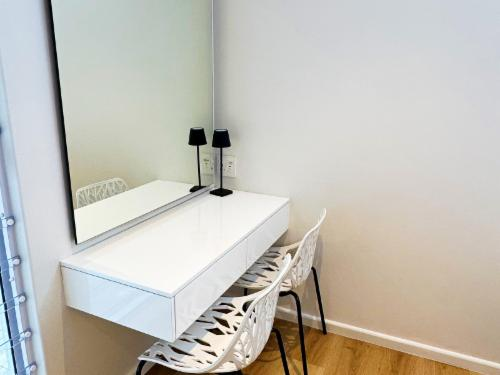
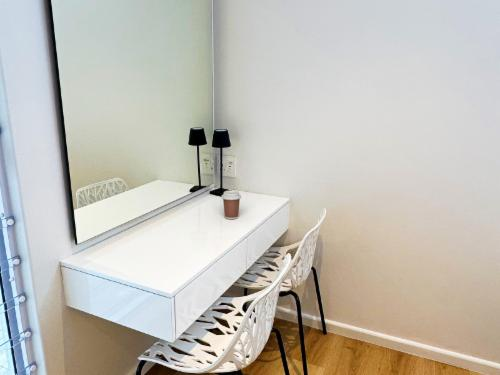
+ coffee cup [221,189,242,220]
